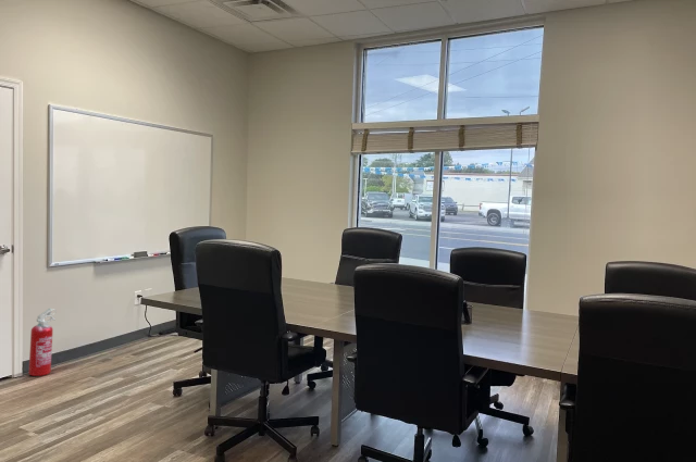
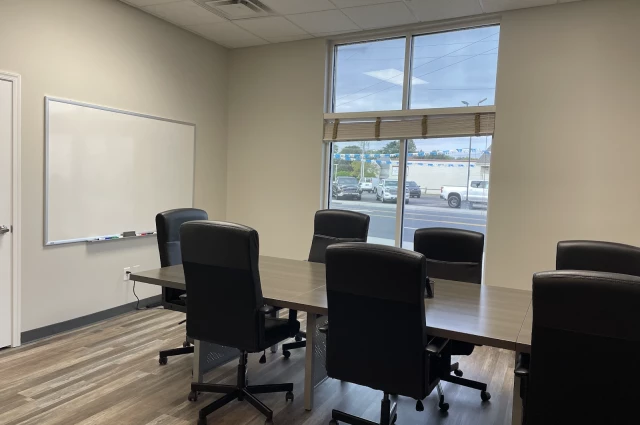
- fire extinguisher [28,308,58,377]
